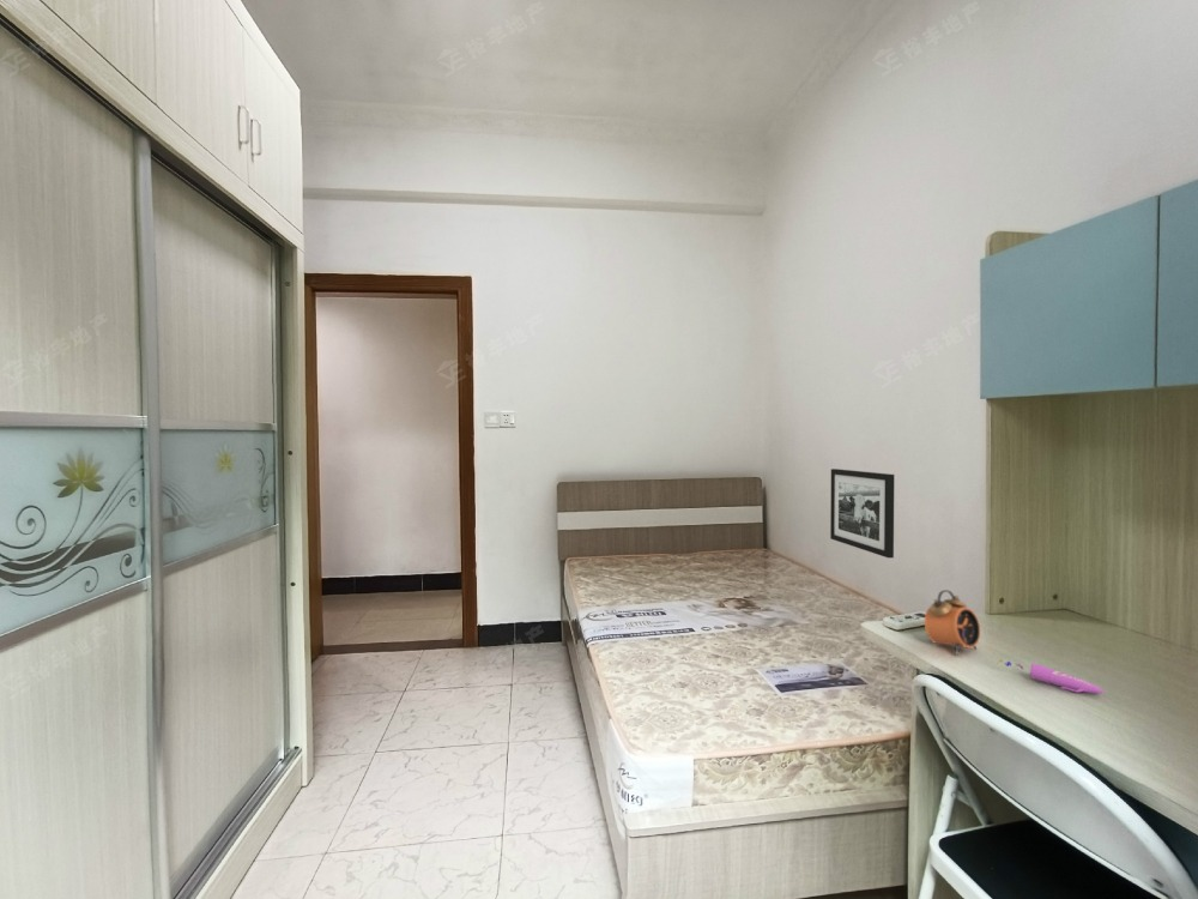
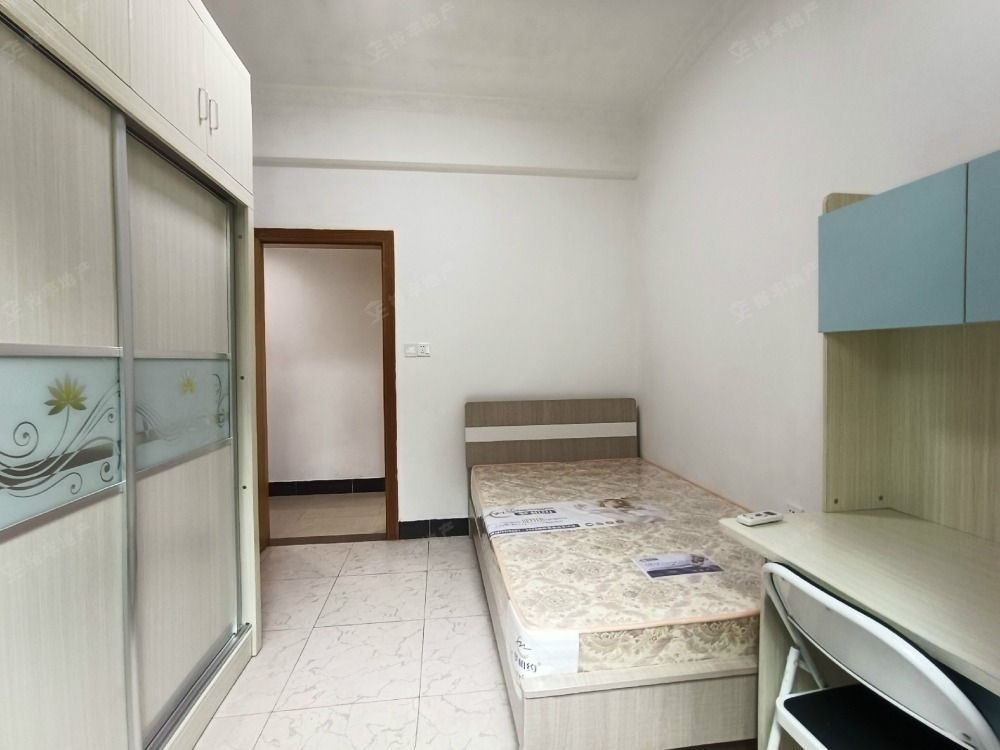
- alarm clock [924,589,981,656]
- picture frame [829,467,895,559]
- pen [998,658,1105,694]
